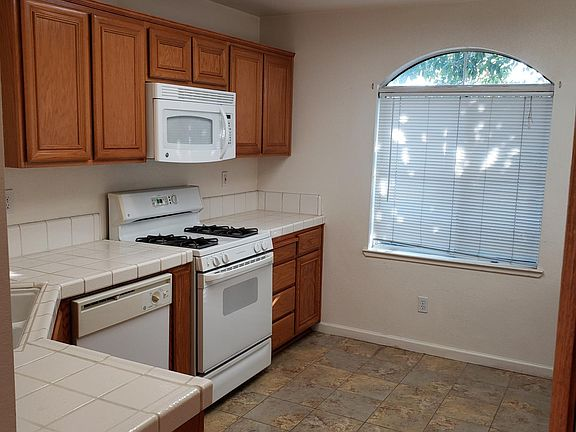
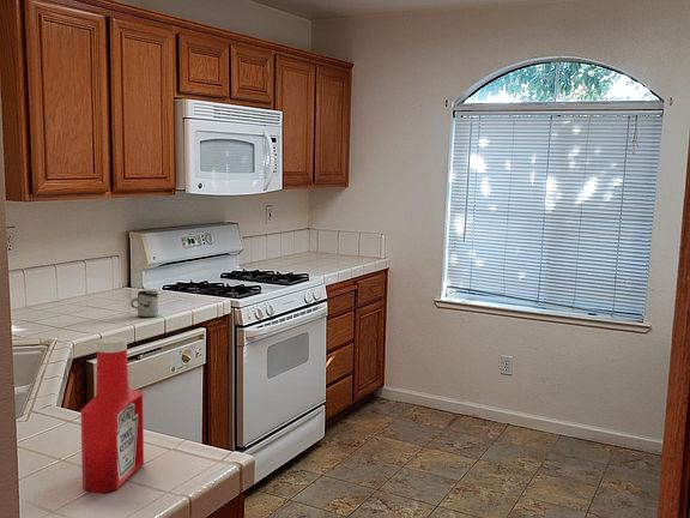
+ soap bottle [79,336,145,494]
+ cup [129,289,159,319]
